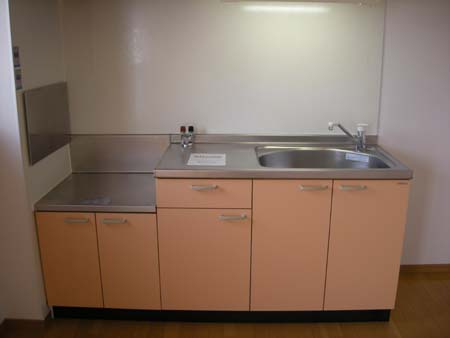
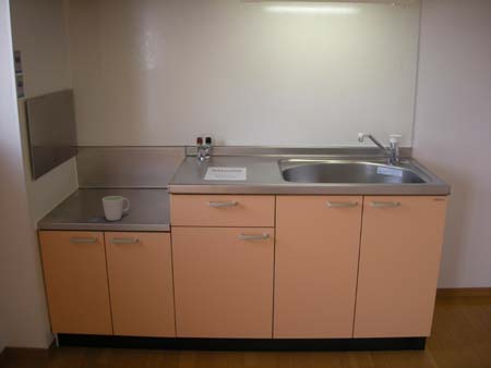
+ mug [101,195,130,221]
